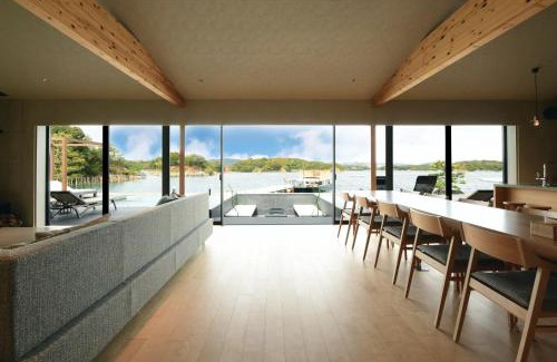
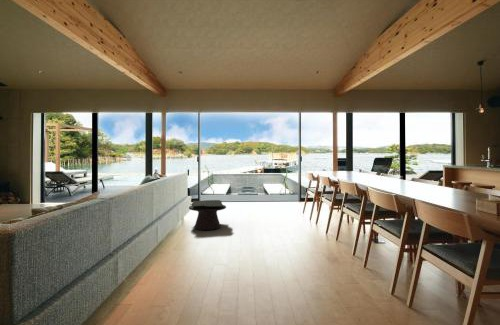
+ side table [188,199,227,231]
